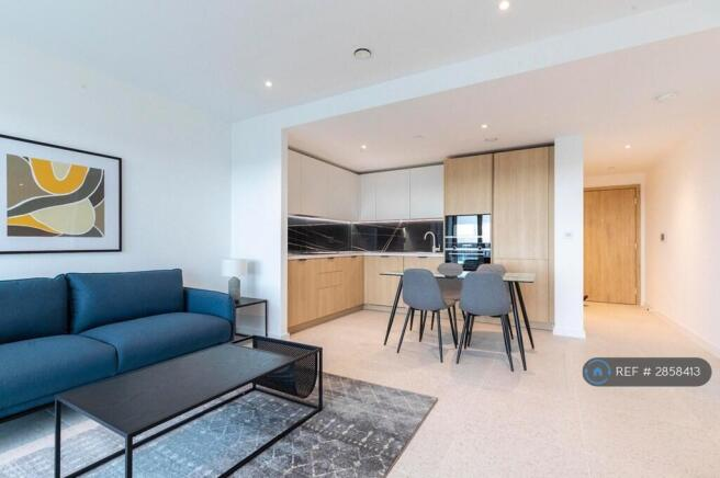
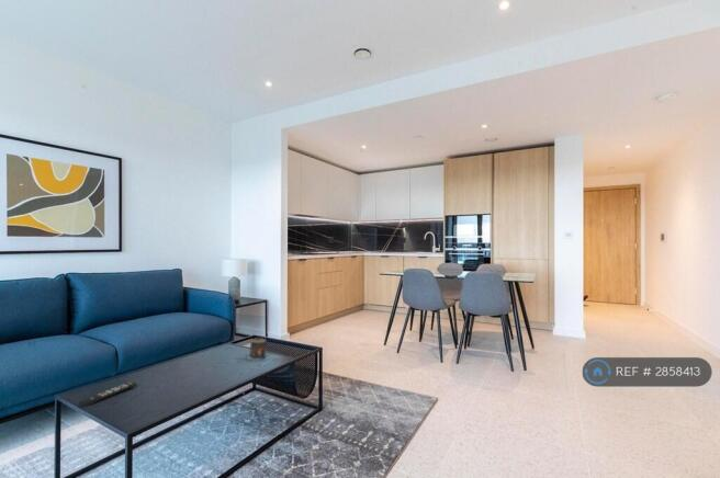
+ remote control [77,382,137,408]
+ candle [247,337,267,362]
